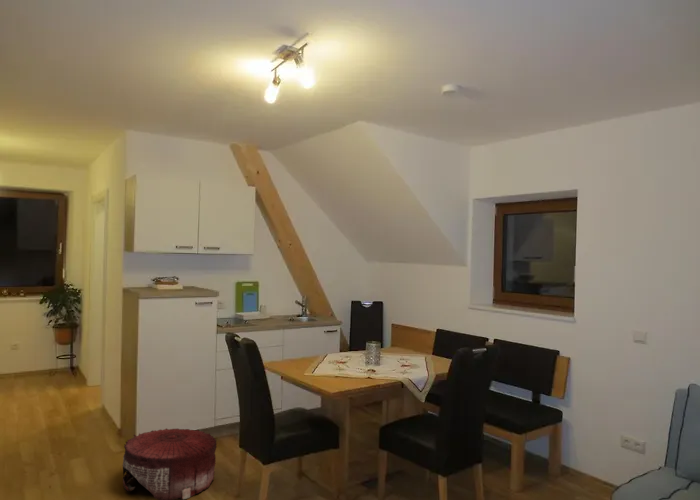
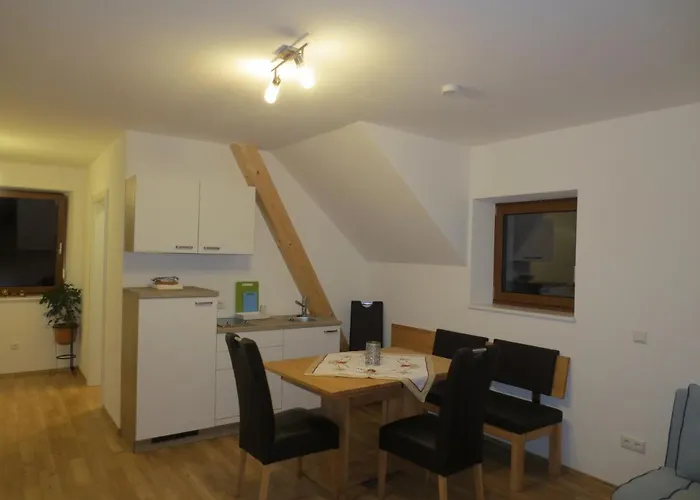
- pouf [122,427,218,500]
